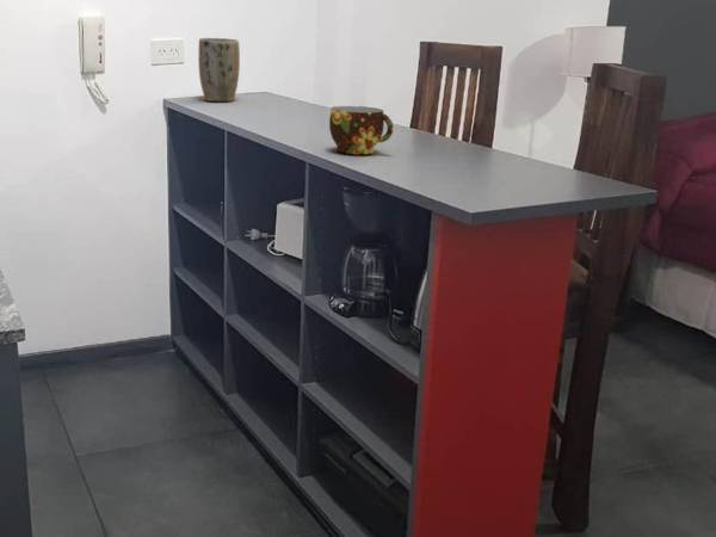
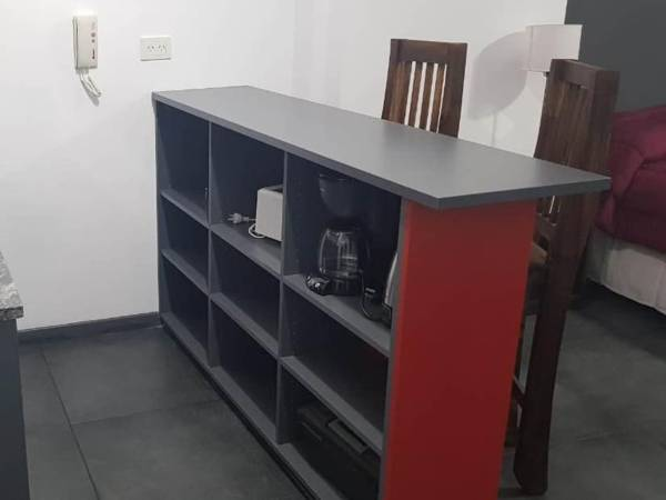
- plant pot [197,37,241,103]
- cup [328,105,395,155]
